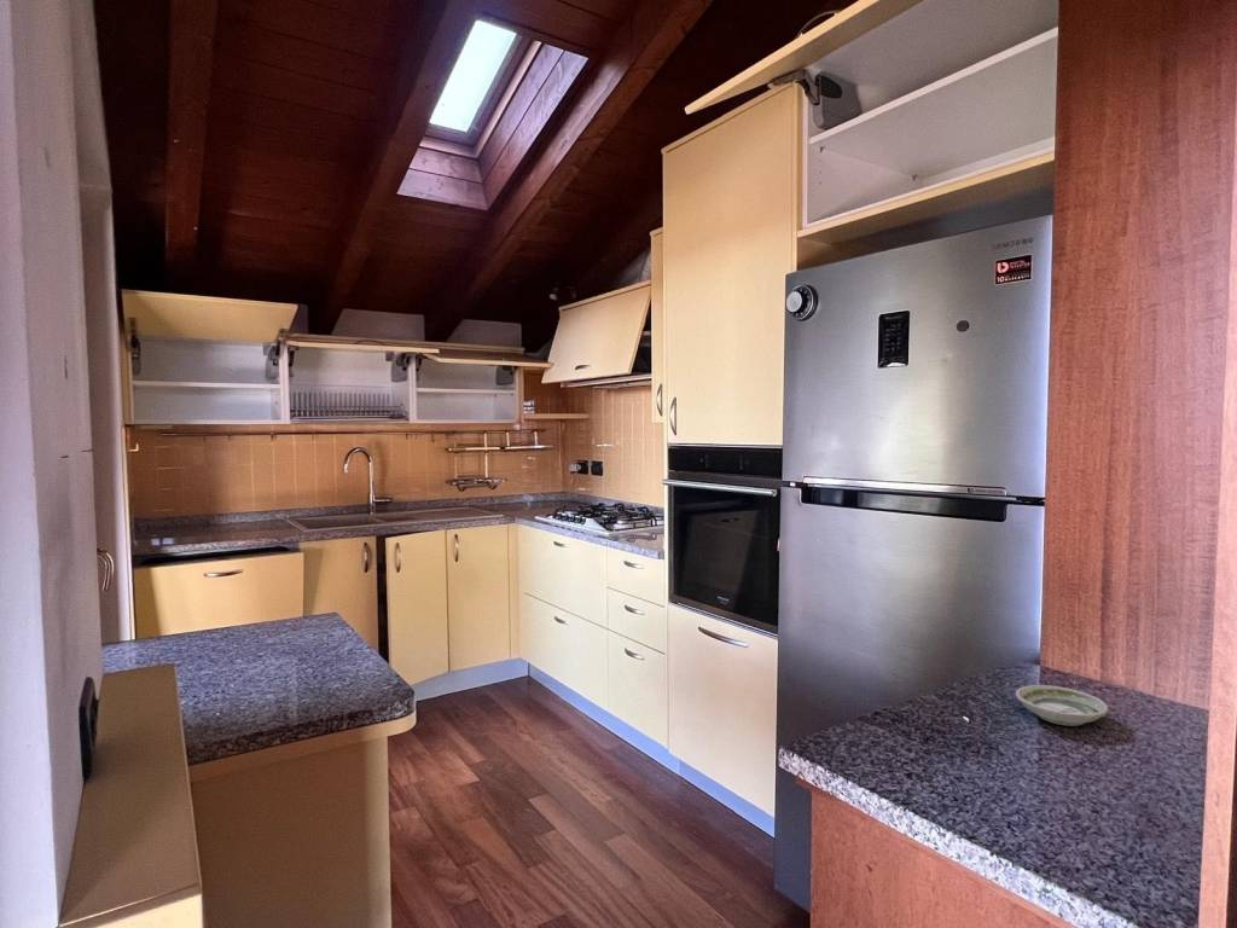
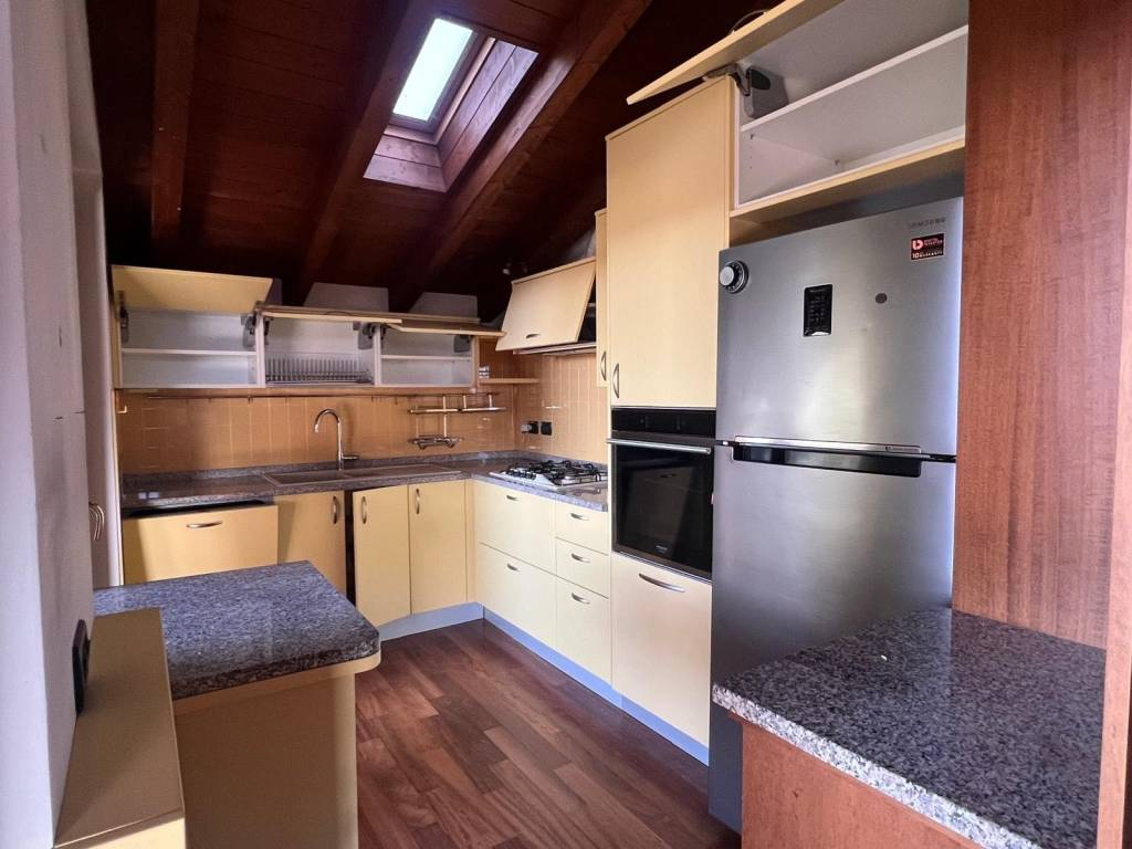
- saucer [1015,684,1109,727]
